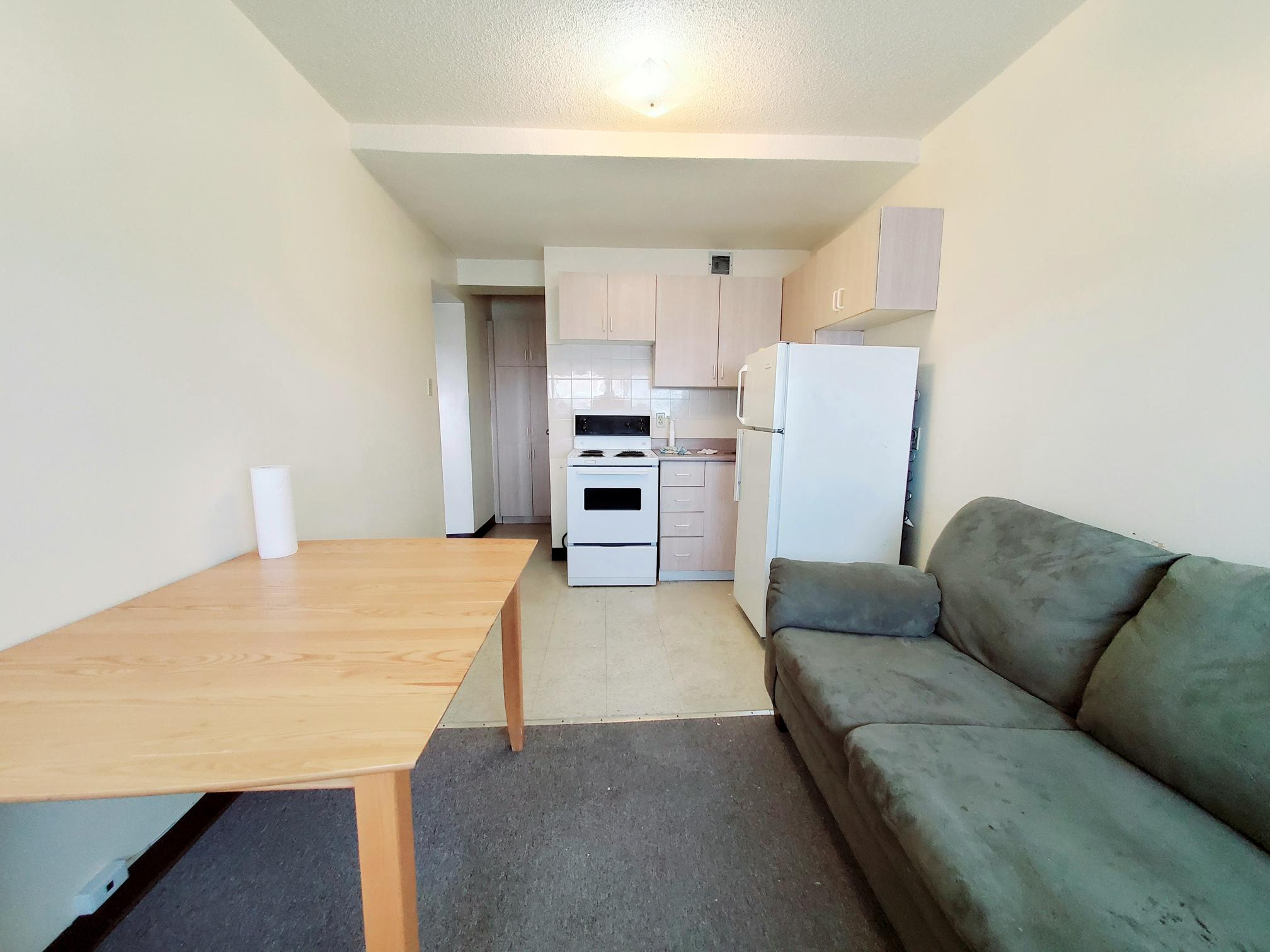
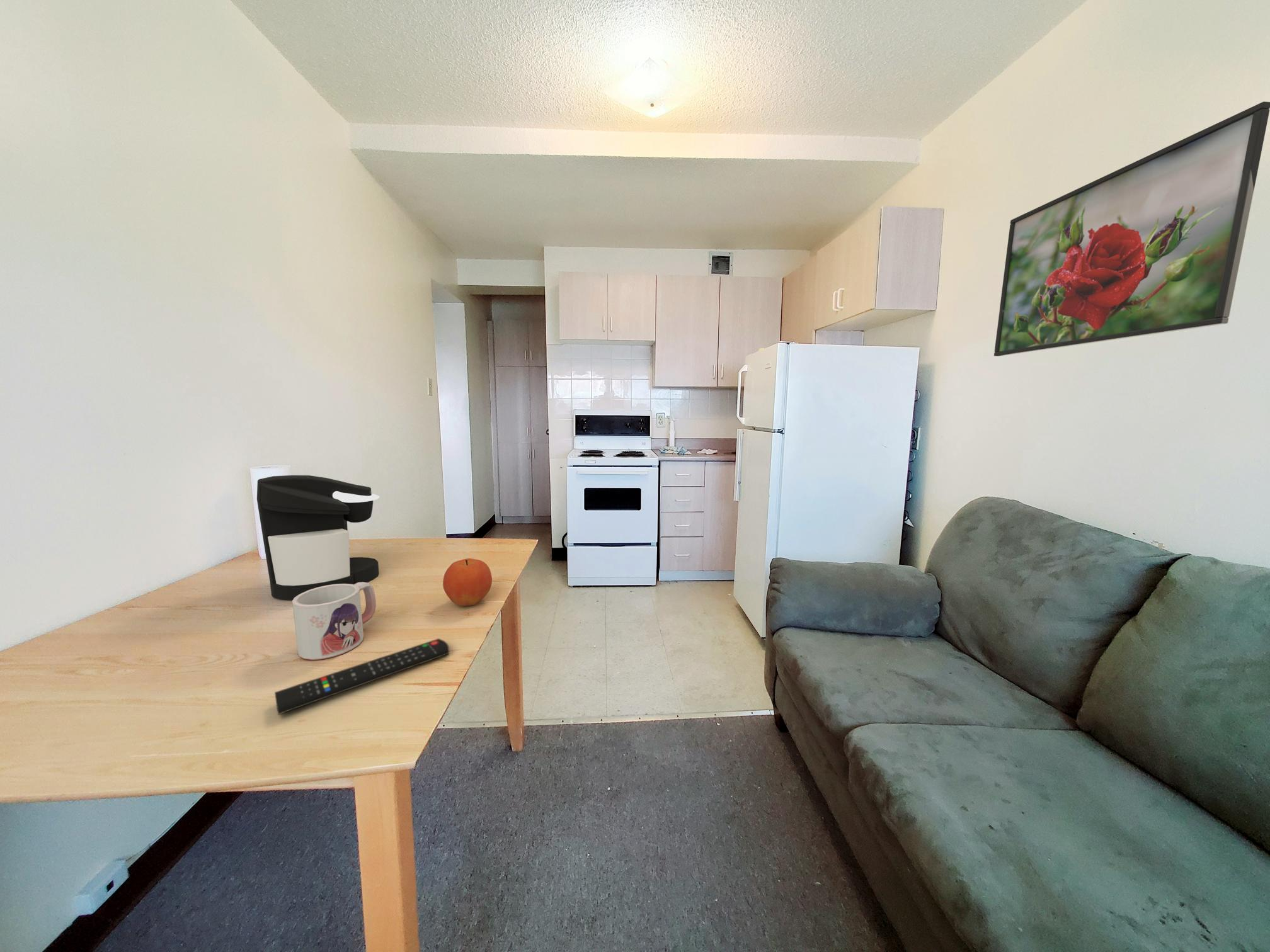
+ fruit [442,558,493,606]
+ mug [292,582,377,660]
+ remote control [274,638,450,715]
+ coffee maker [256,475,380,601]
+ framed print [993,101,1270,357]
